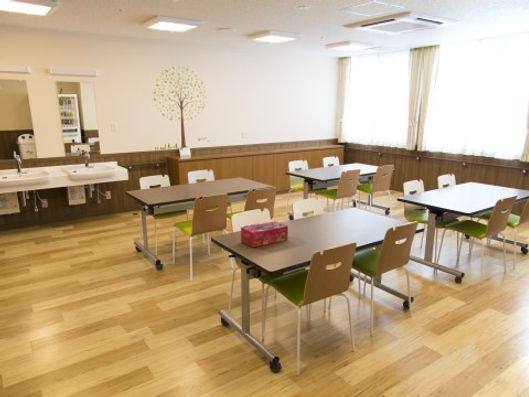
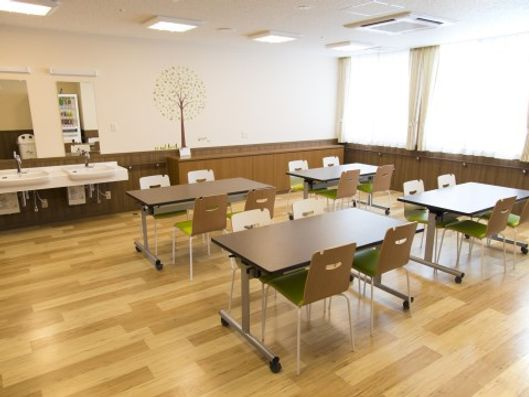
- tissue box [240,220,289,248]
